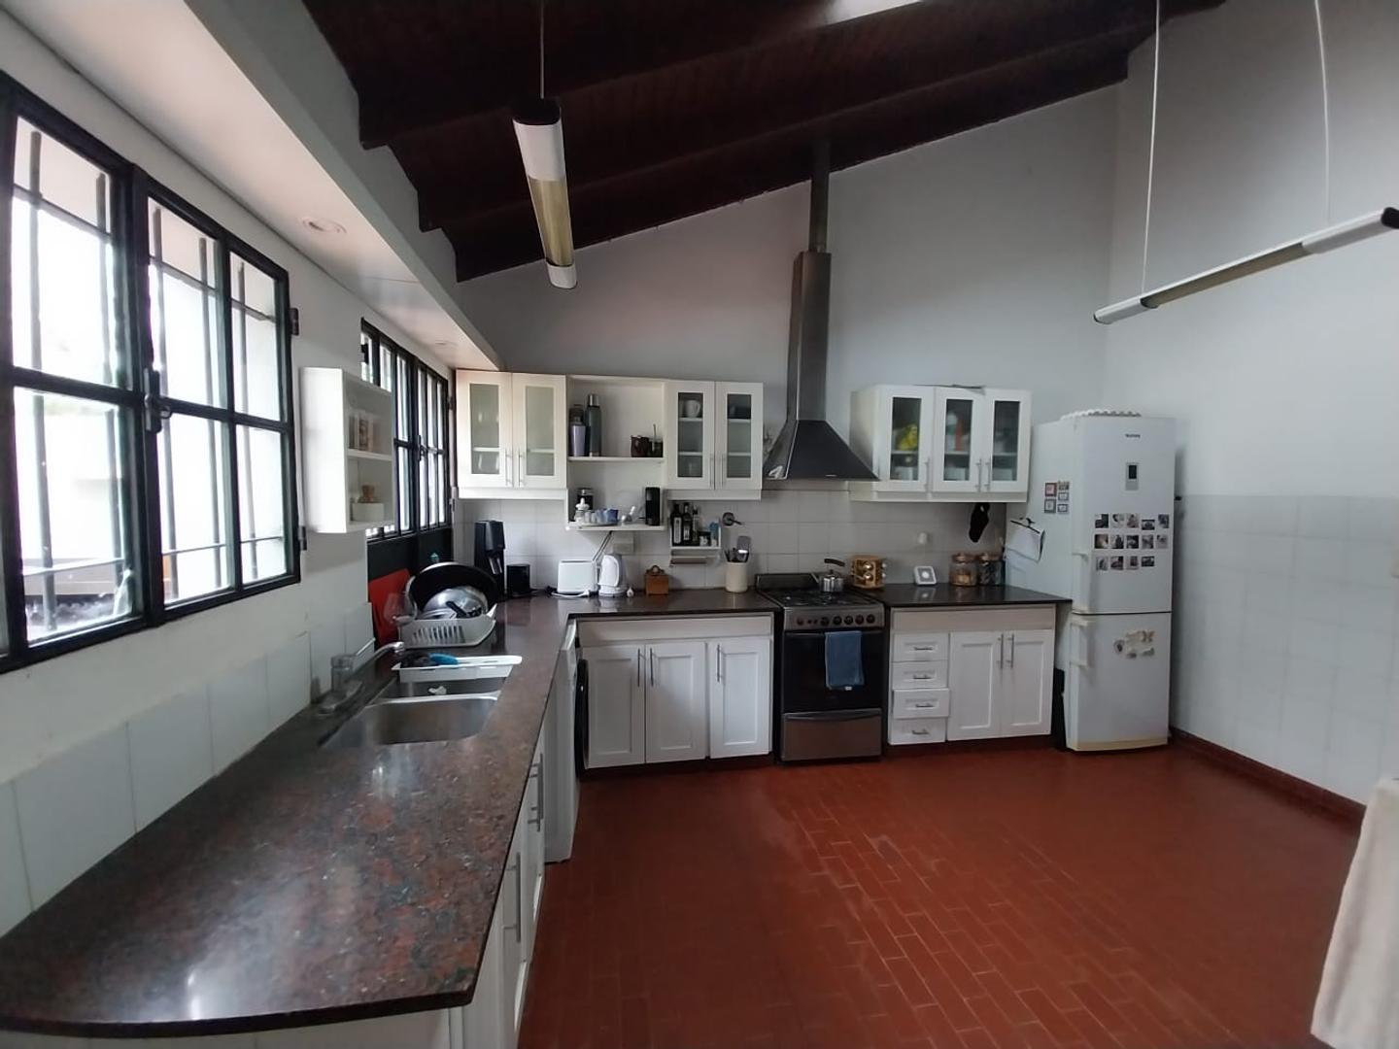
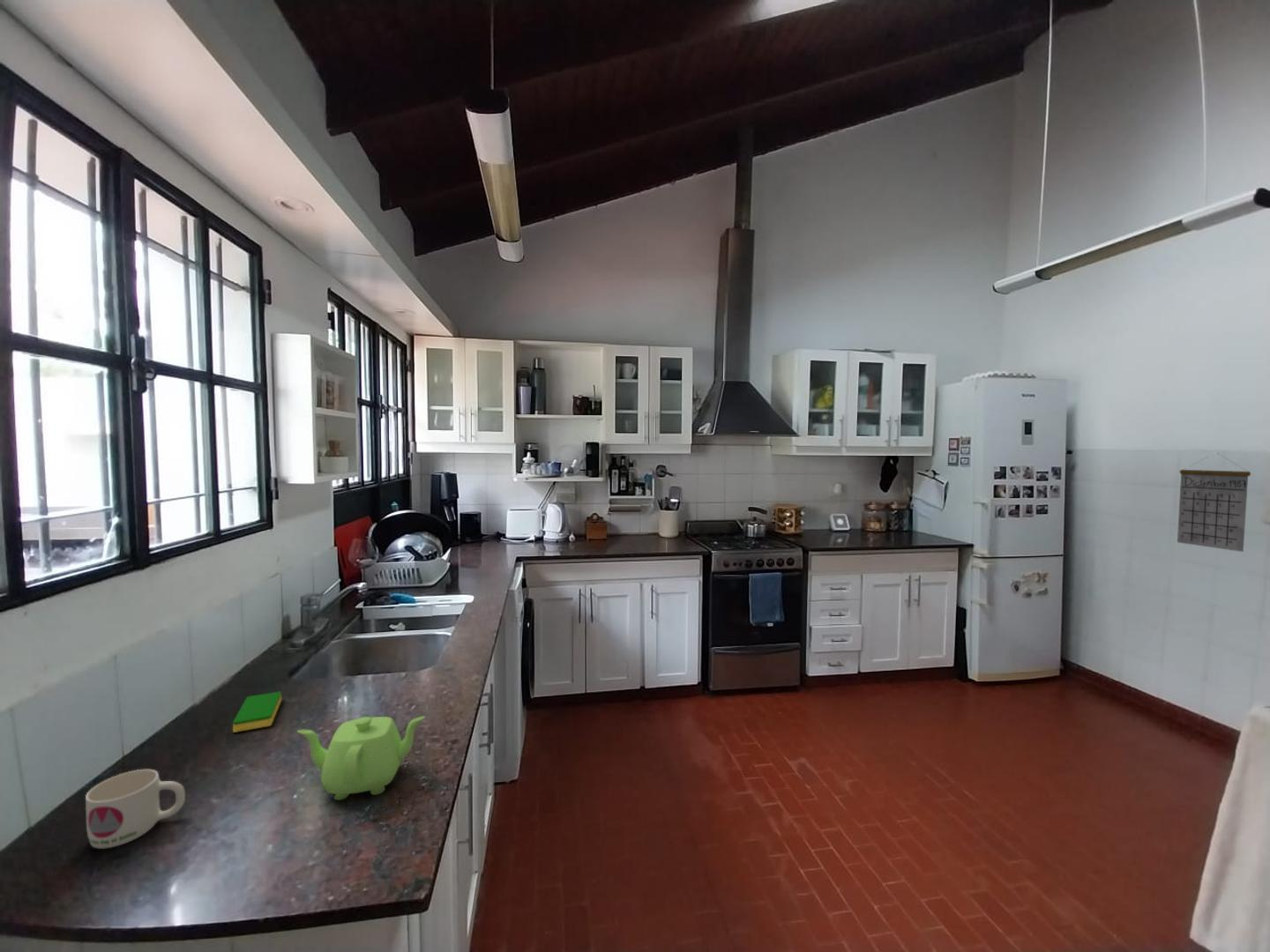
+ dish sponge [232,690,282,733]
+ mug [85,769,186,850]
+ teapot [296,716,426,801]
+ calendar [1177,453,1251,553]
